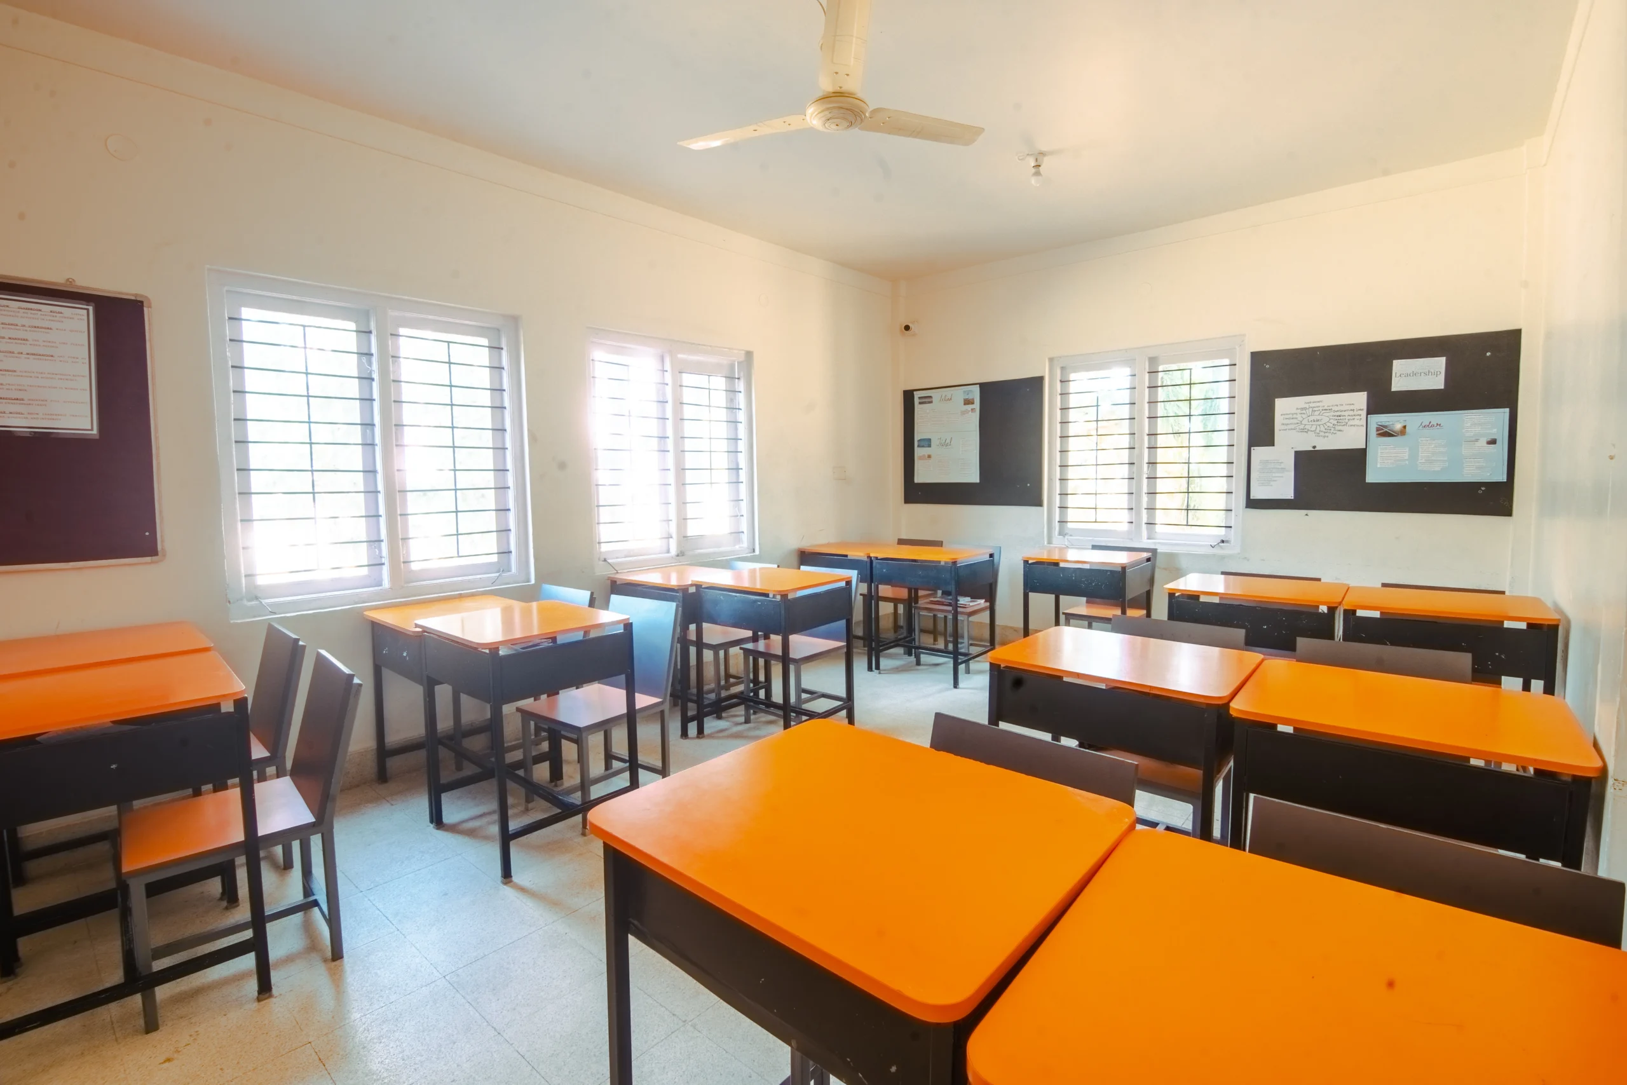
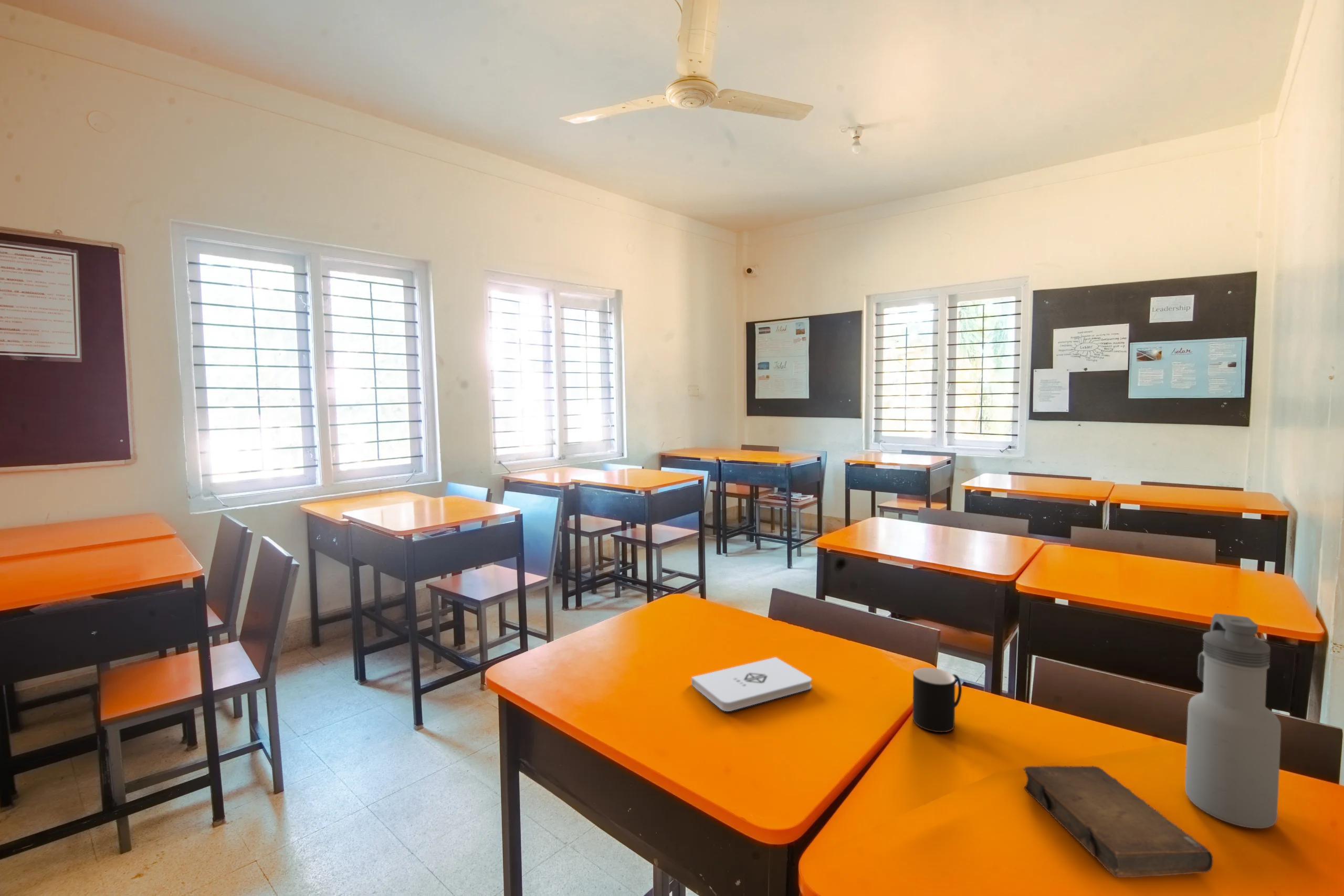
+ water bottle [1184,613,1282,829]
+ cup [912,667,962,733]
+ book [1023,765,1214,878]
+ notepad [691,657,812,712]
